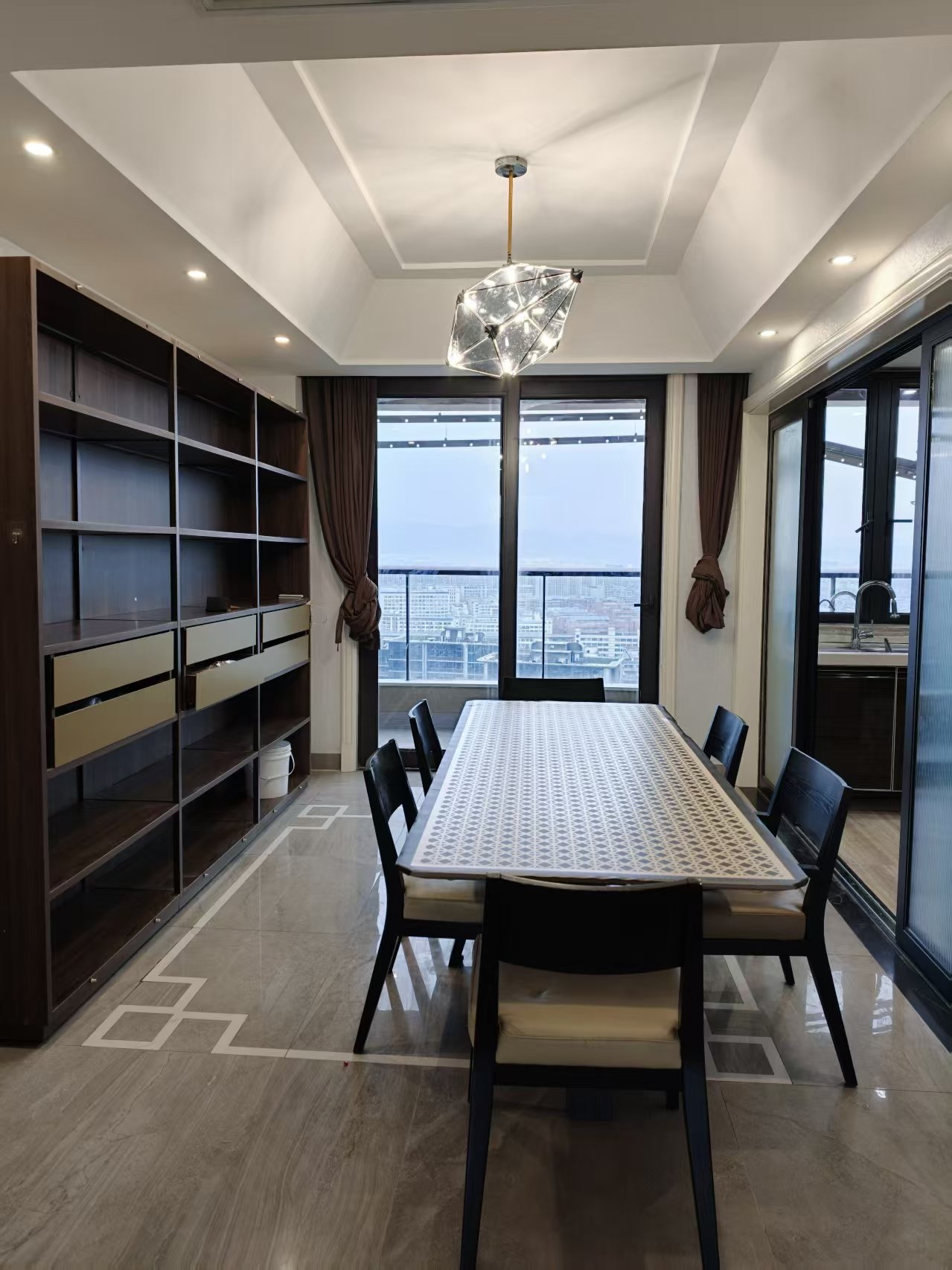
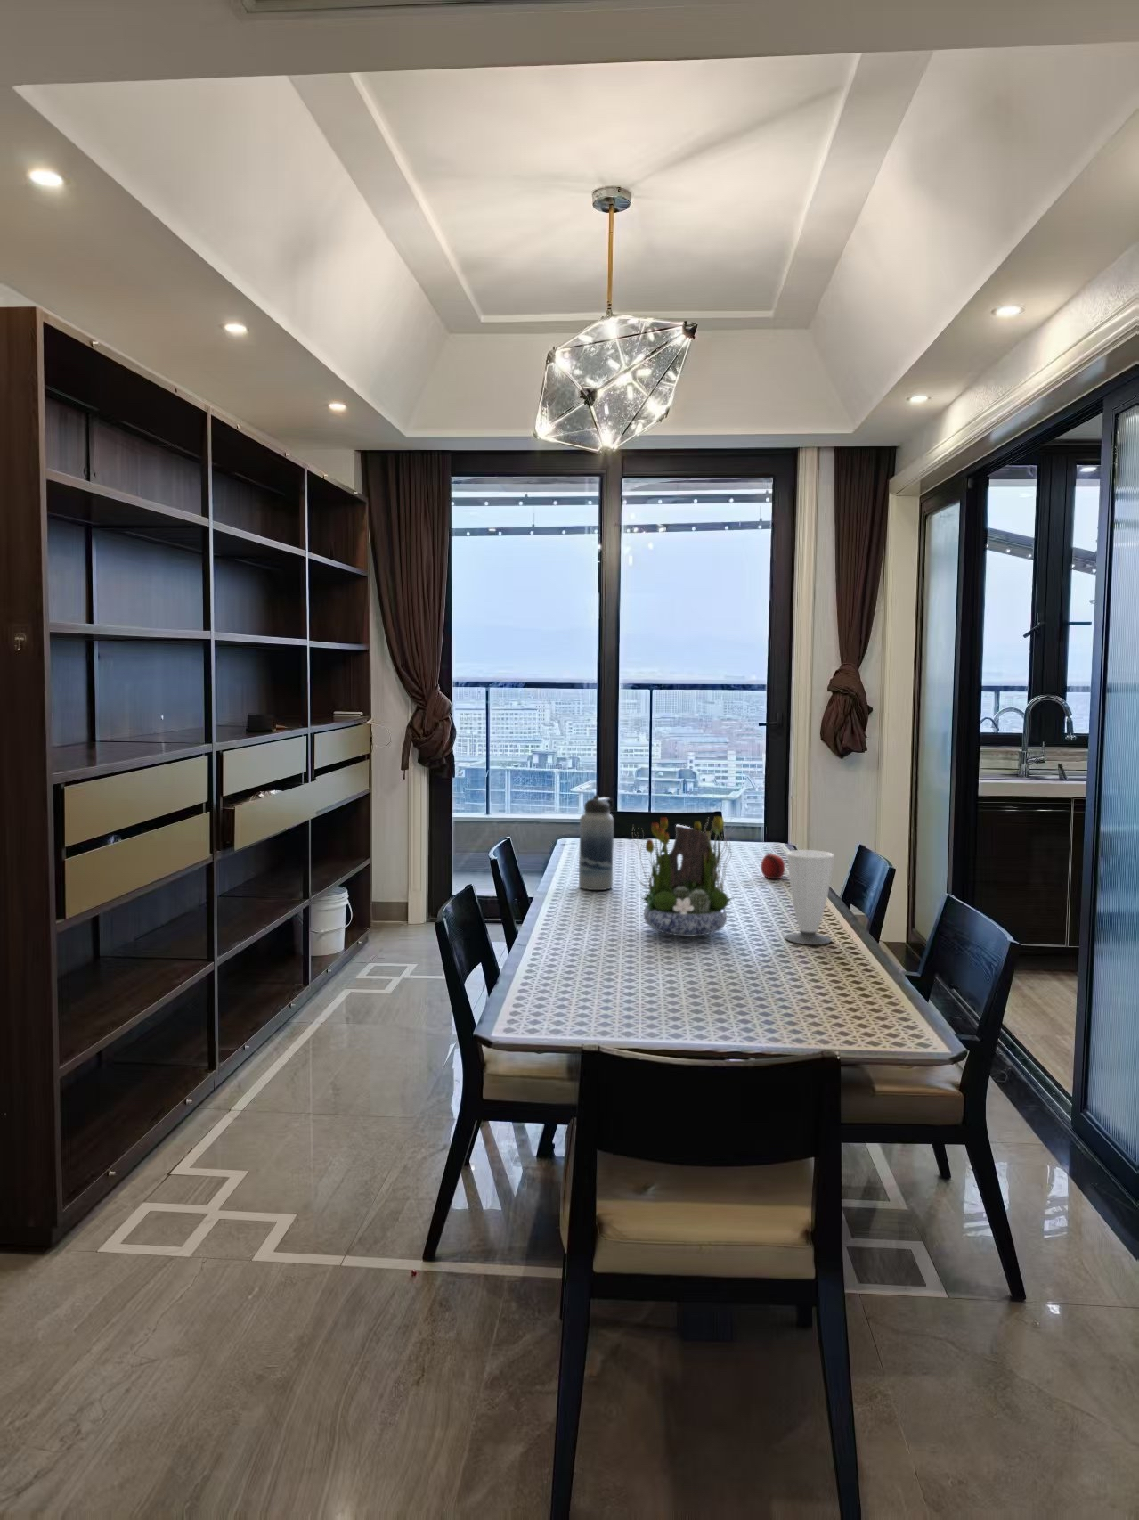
+ flower arrangement [632,815,737,937]
+ water bottle [578,794,615,890]
+ cup [785,849,835,946]
+ fruit [760,852,786,880]
